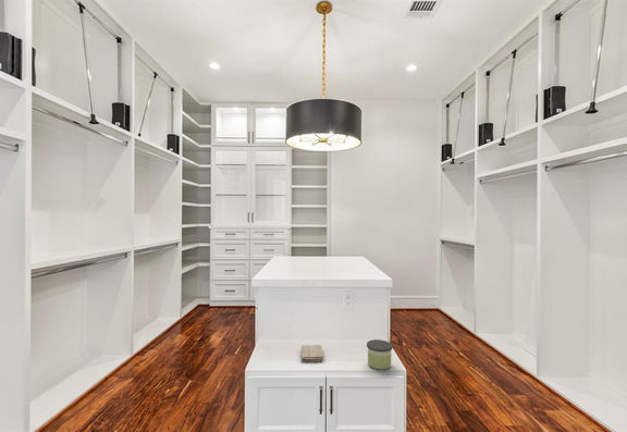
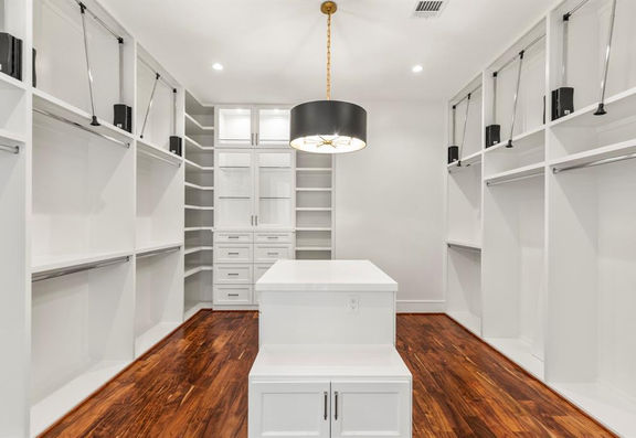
- candle [366,338,394,371]
- washcloth [300,344,324,363]
